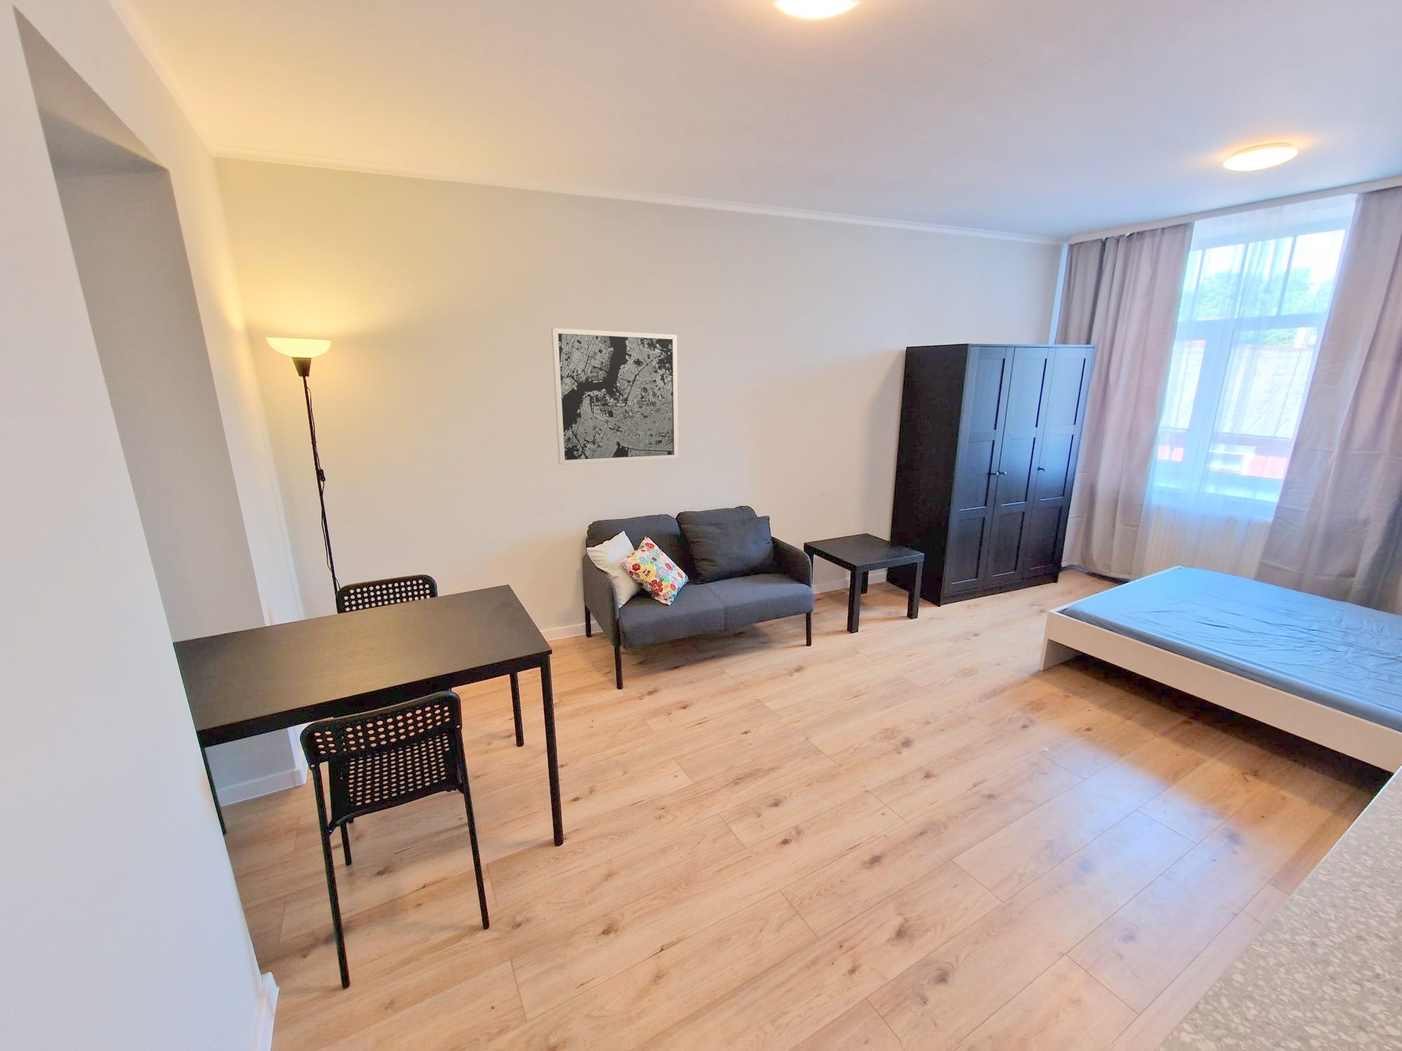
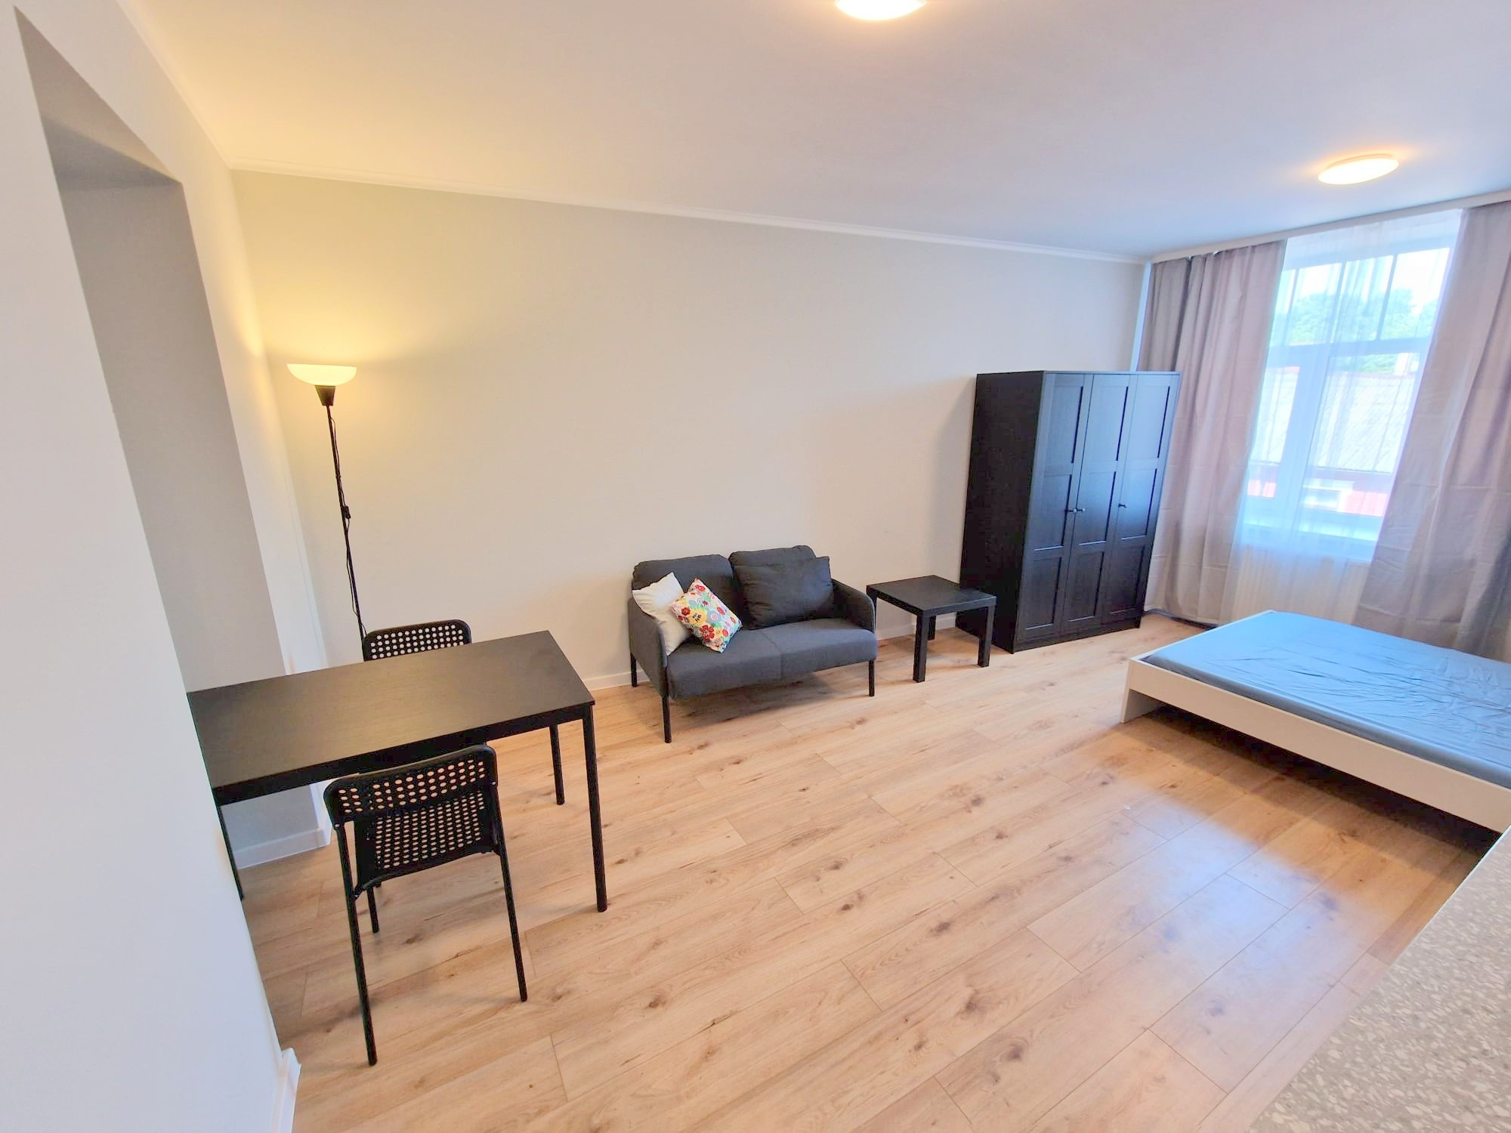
- wall art [550,327,679,465]
